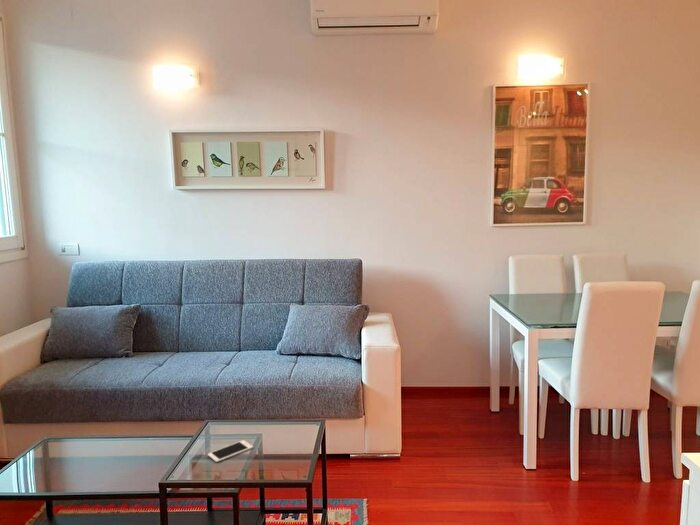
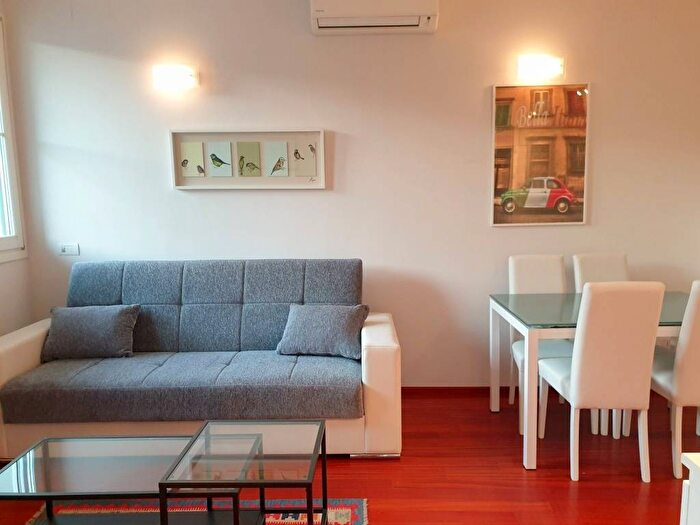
- cell phone [207,439,254,463]
